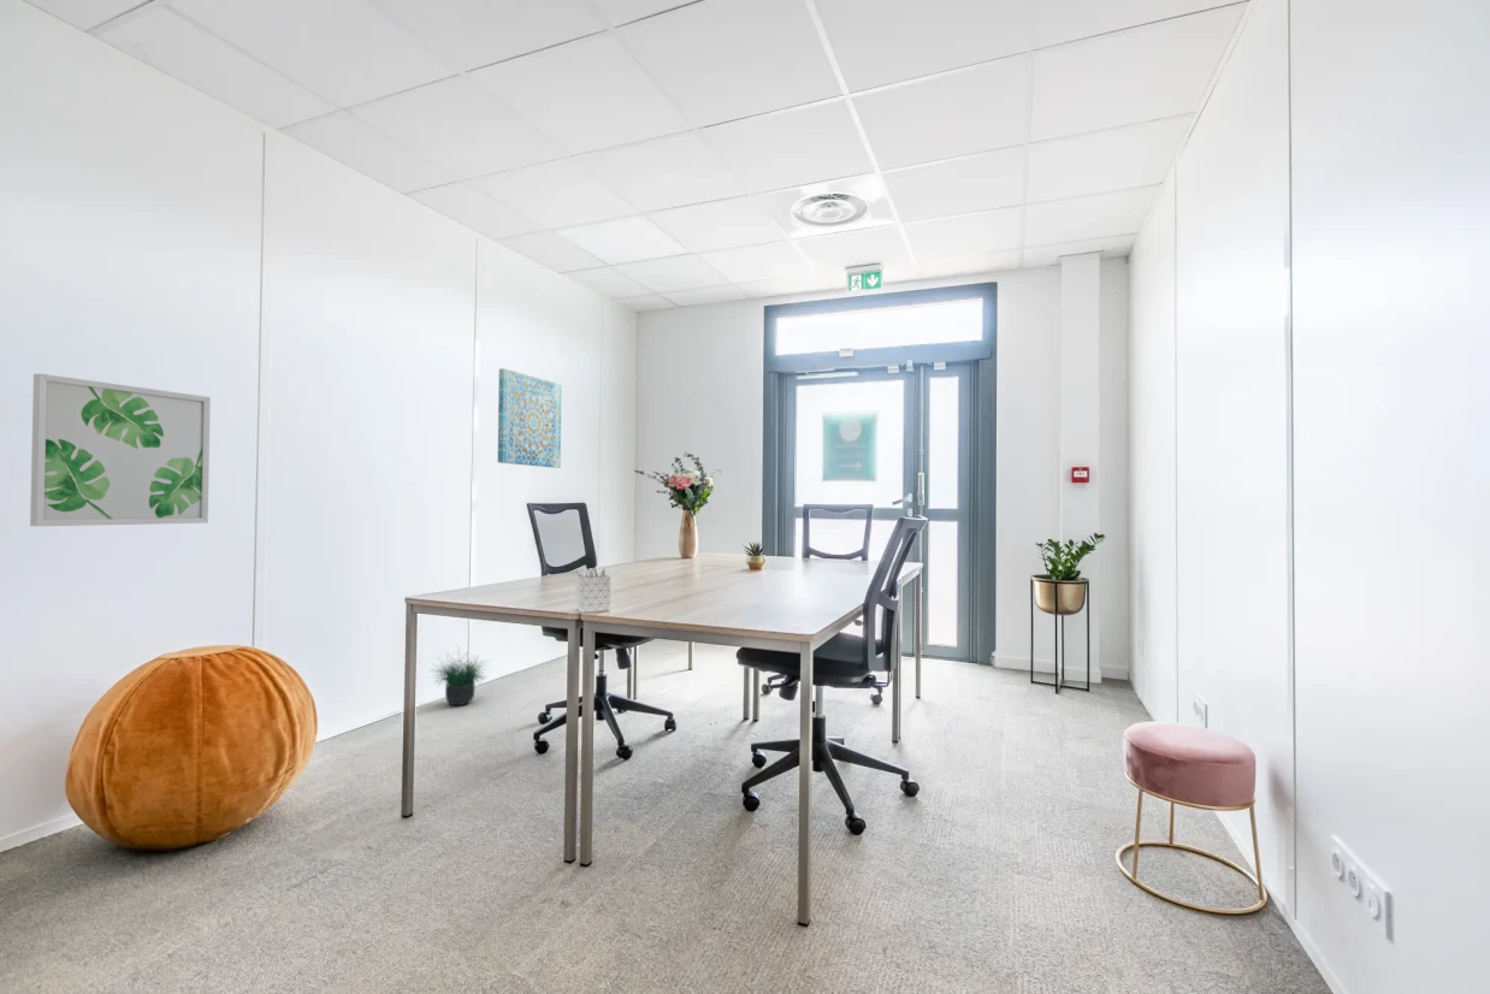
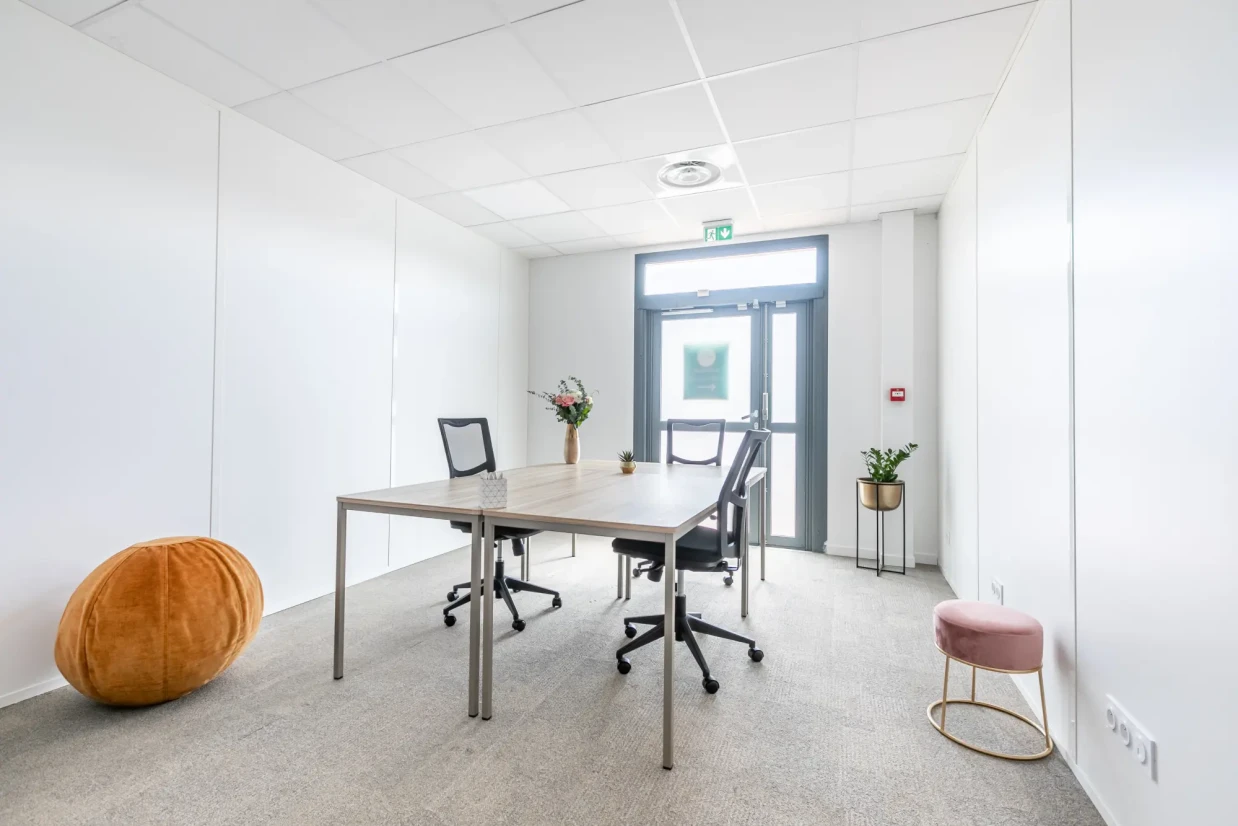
- wall art [497,367,563,469]
- wall art [29,373,212,527]
- potted plant [427,643,493,706]
